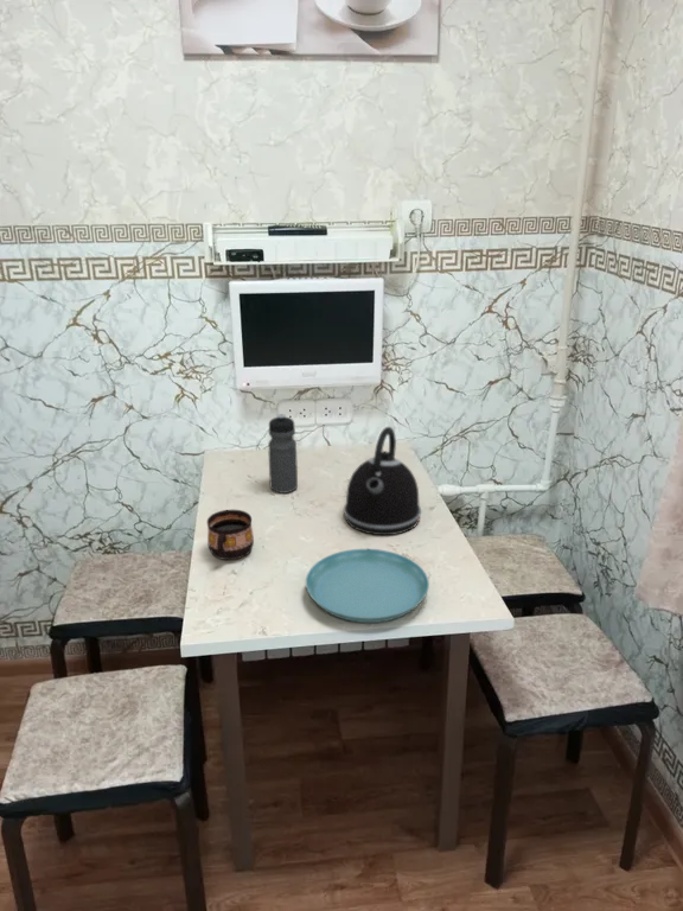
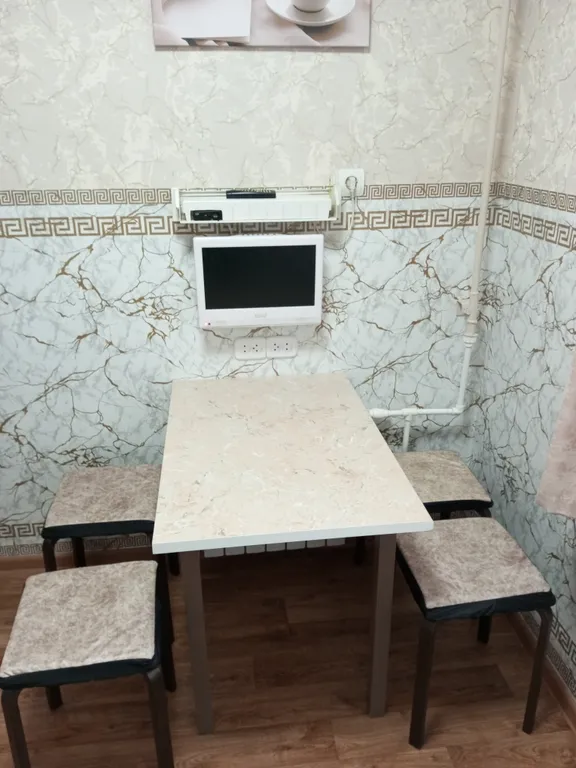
- water bottle [267,413,299,495]
- cup [206,509,255,561]
- saucer [305,548,430,624]
- kettle [343,426,422,536]
